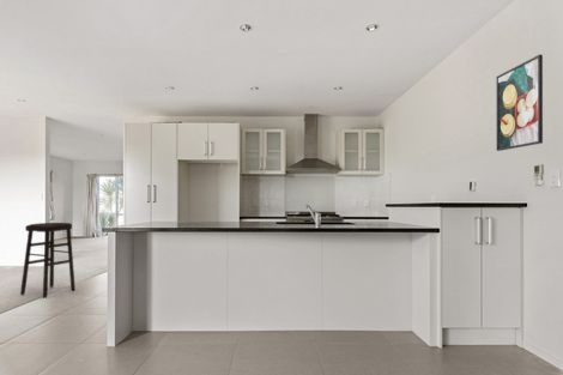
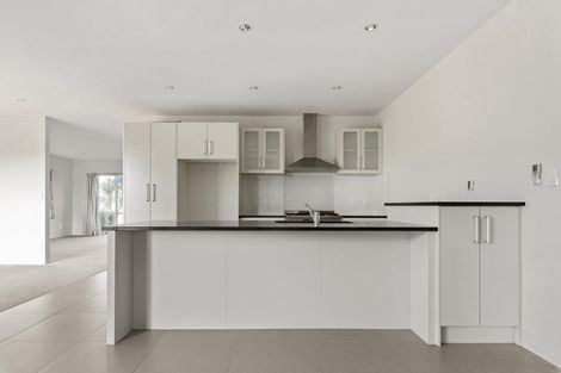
- stool [19,222,77,300]
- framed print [495,54,544,152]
